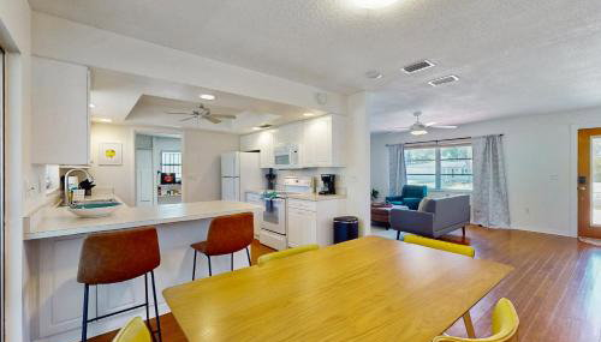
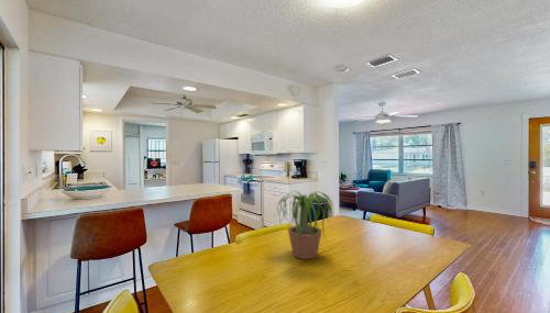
+ potted plant [273,190,338,260]
